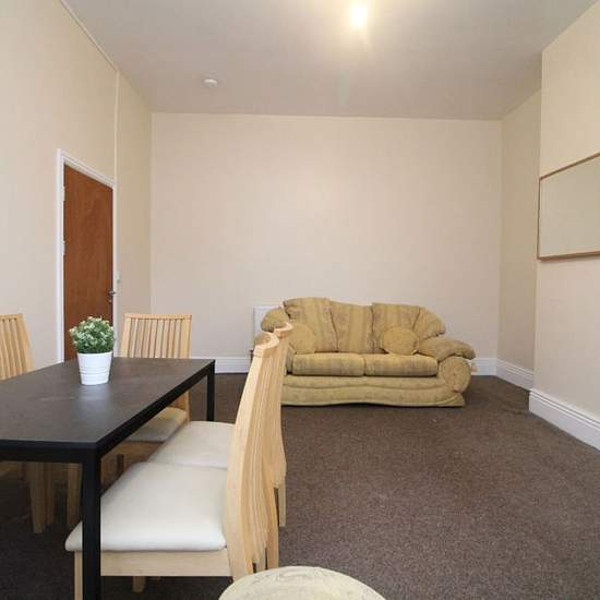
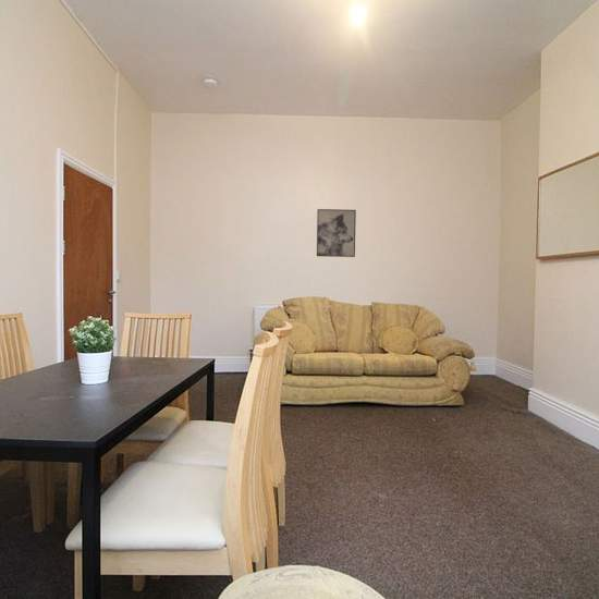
+ wall art [316,208,357,258]
